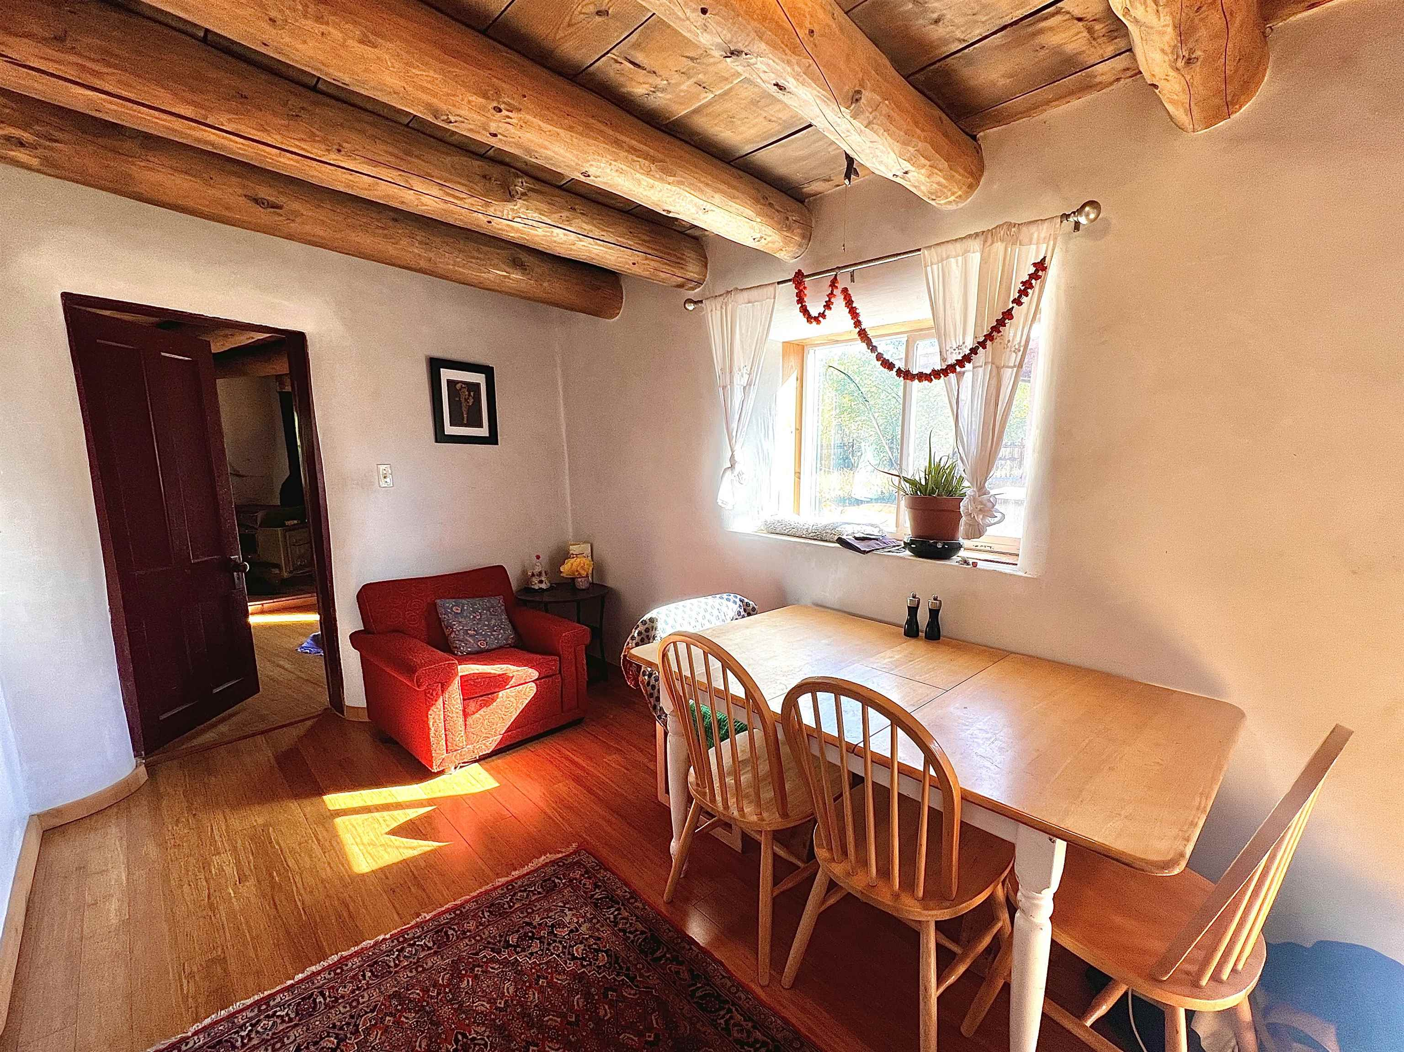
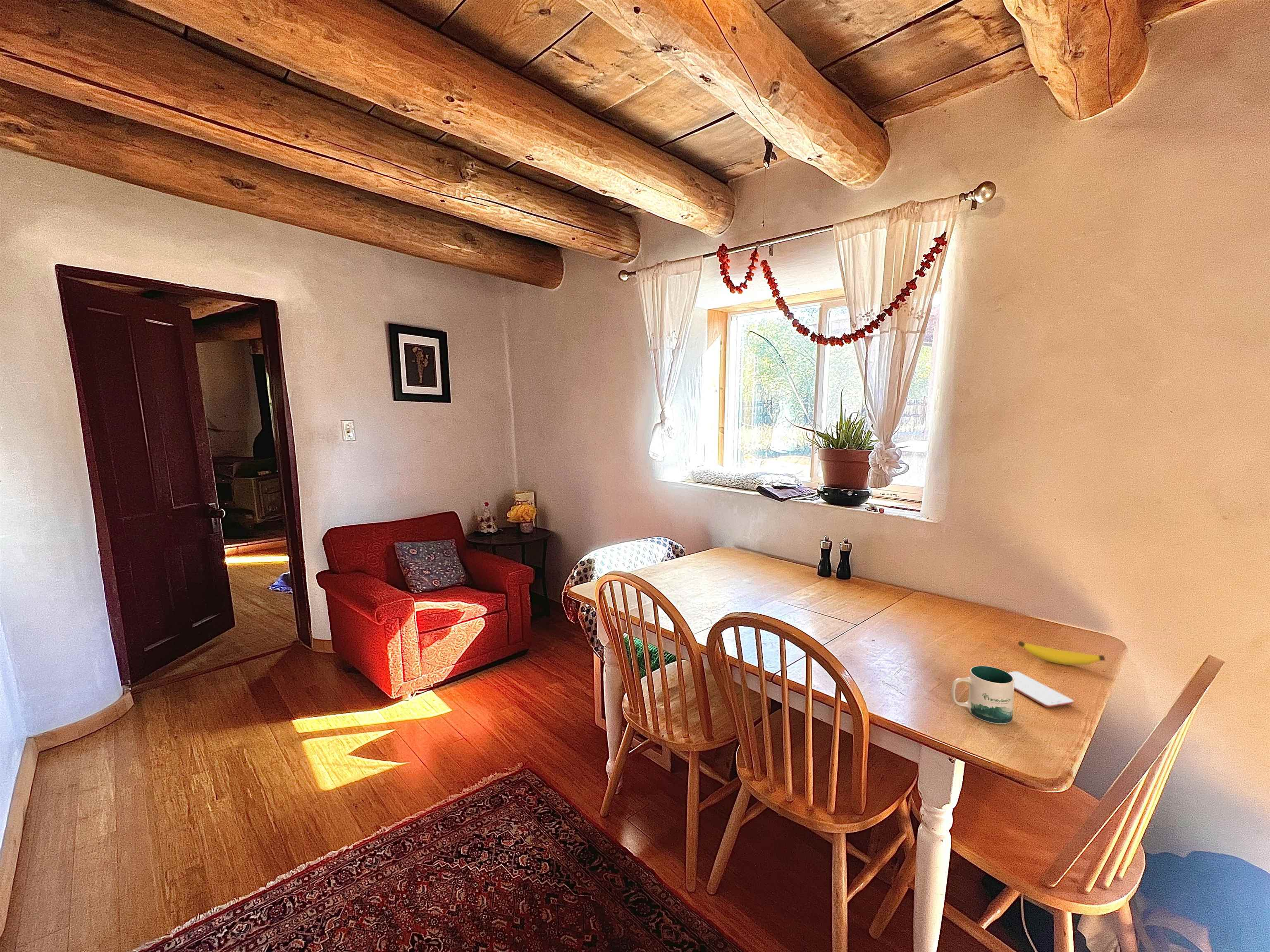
+ banana [1017,640,1106,666]
+ mug [951,666,1015,725]
+ smartphone [1007,671,1074,708]
